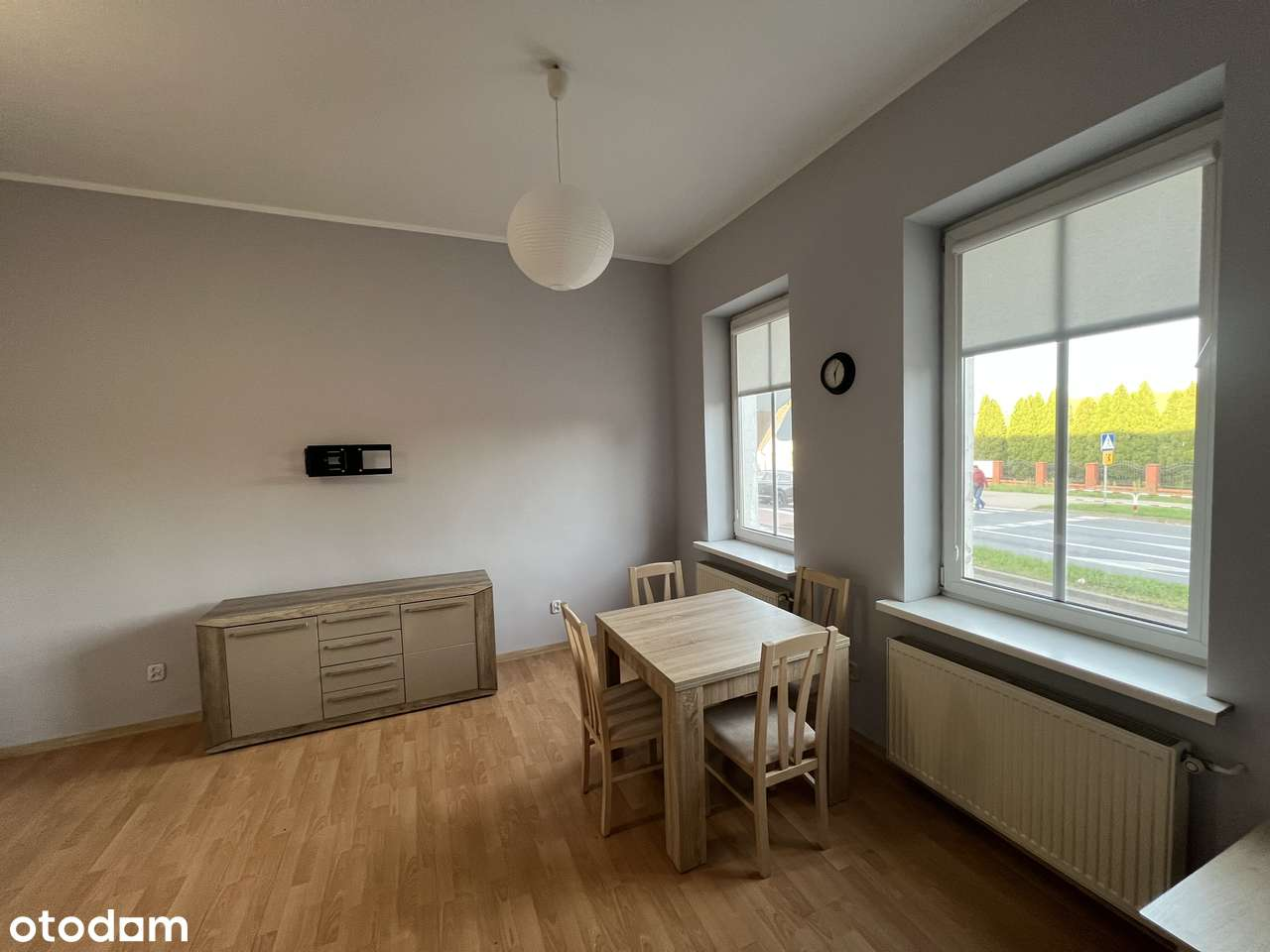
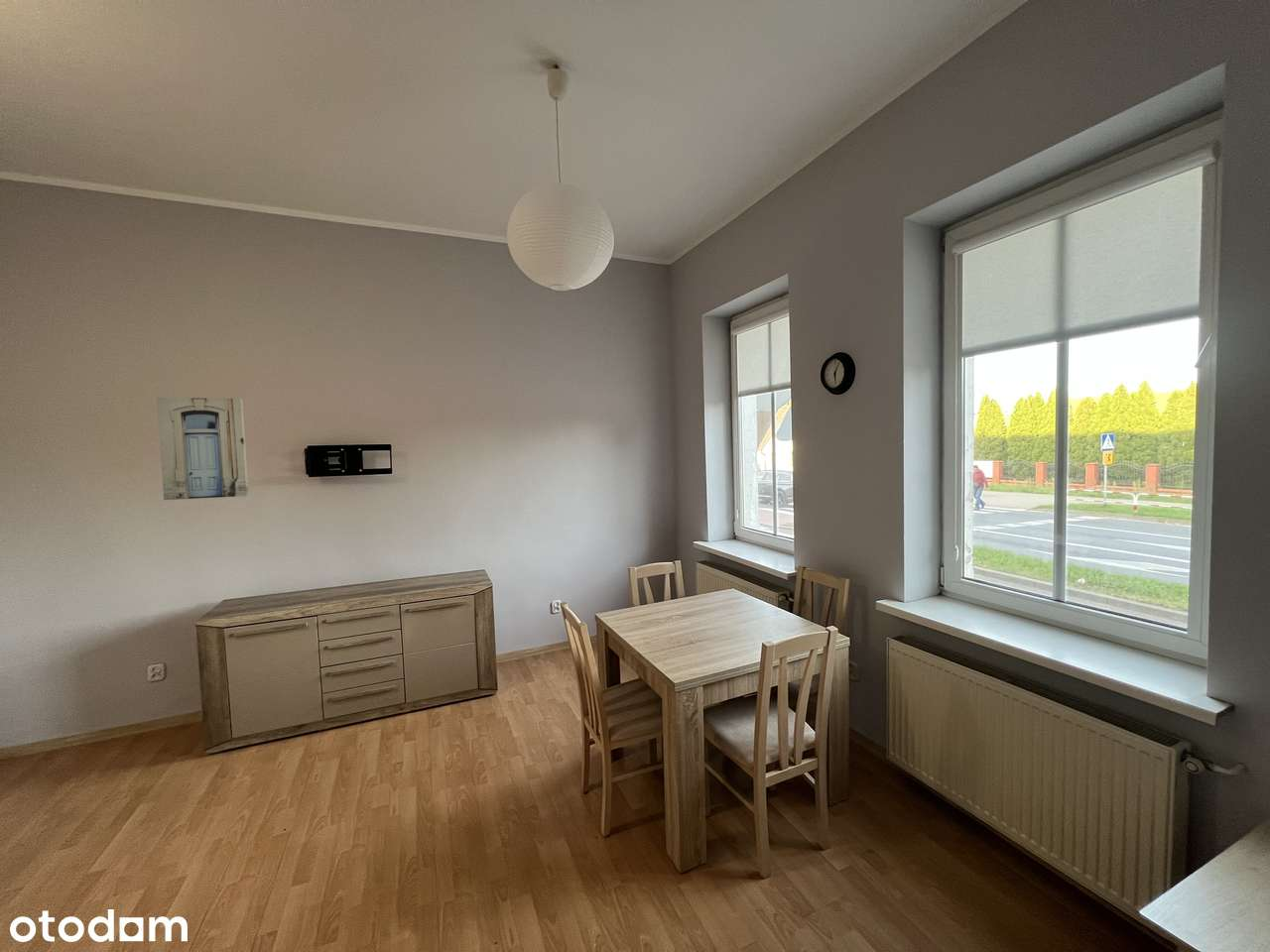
+ wall art [156,397,249,501]
